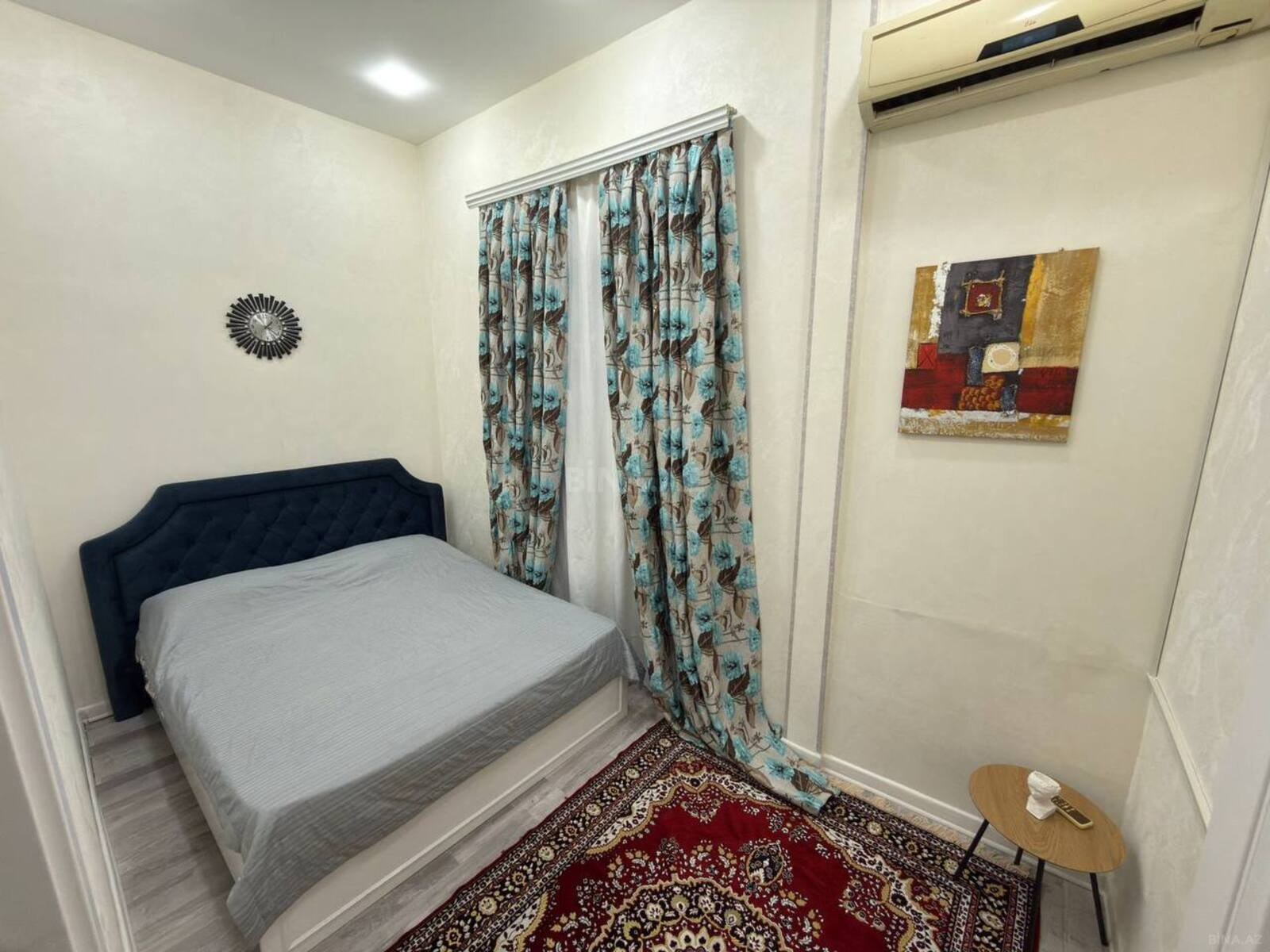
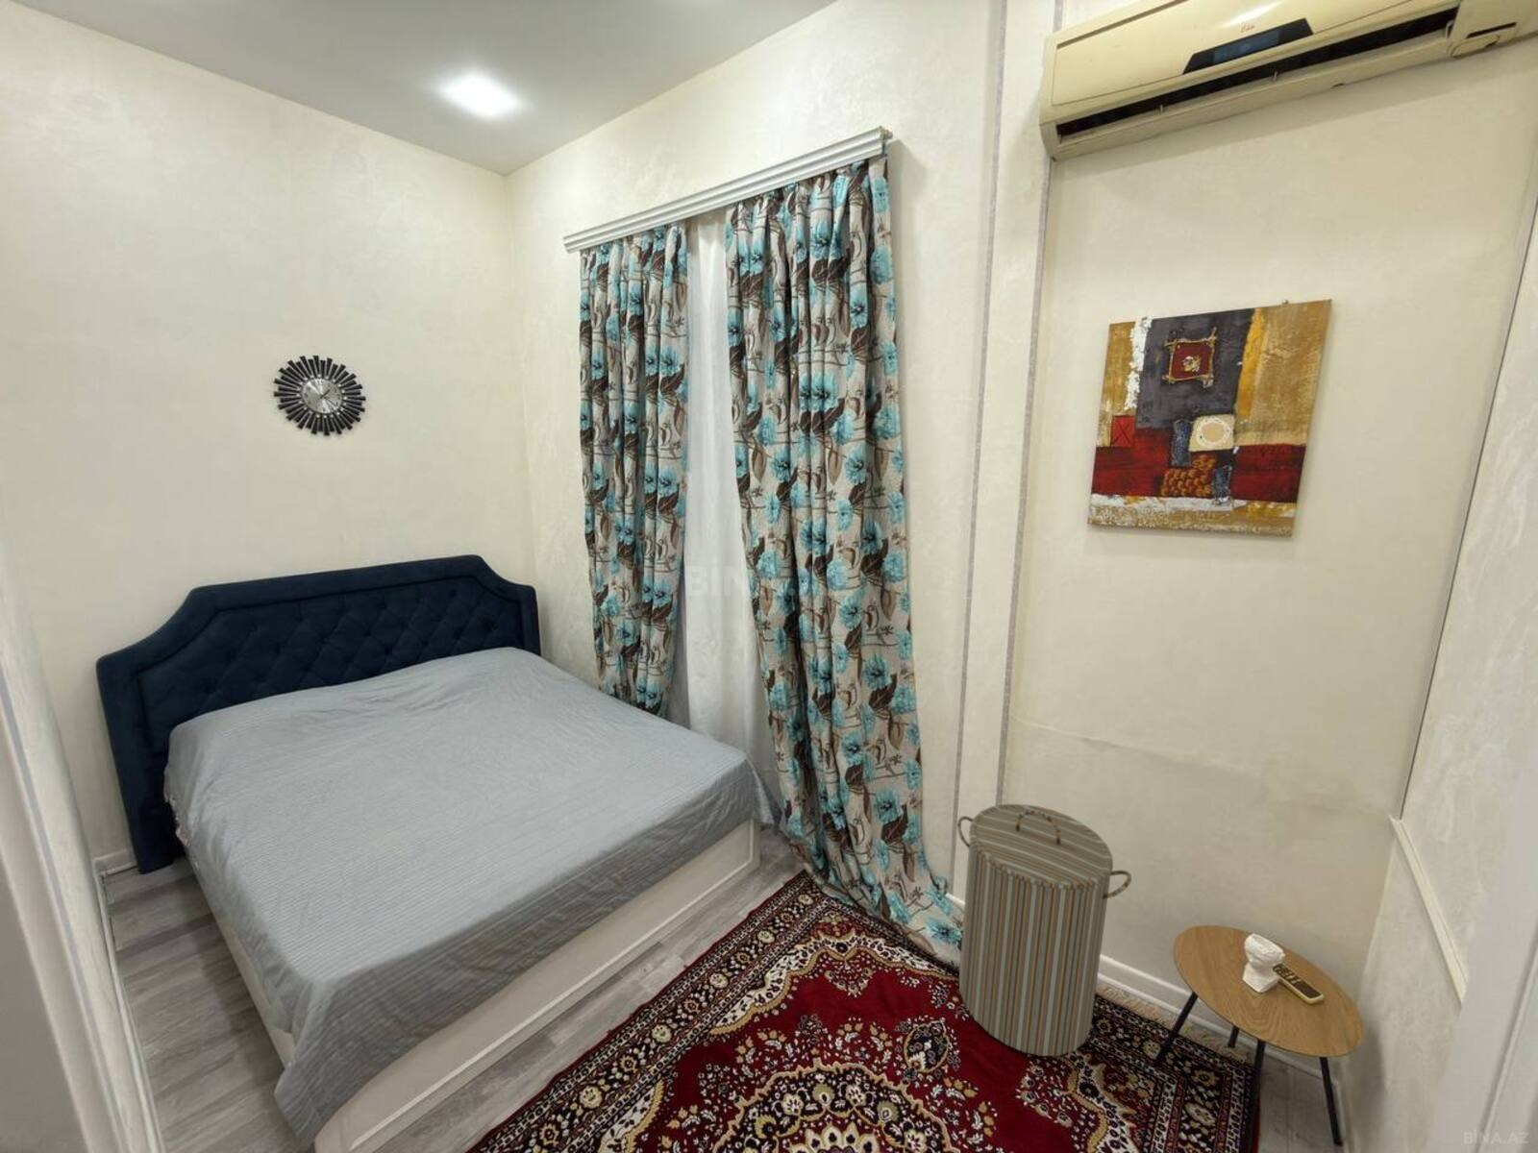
+ laundry hamper [957,803,1132,1057]
